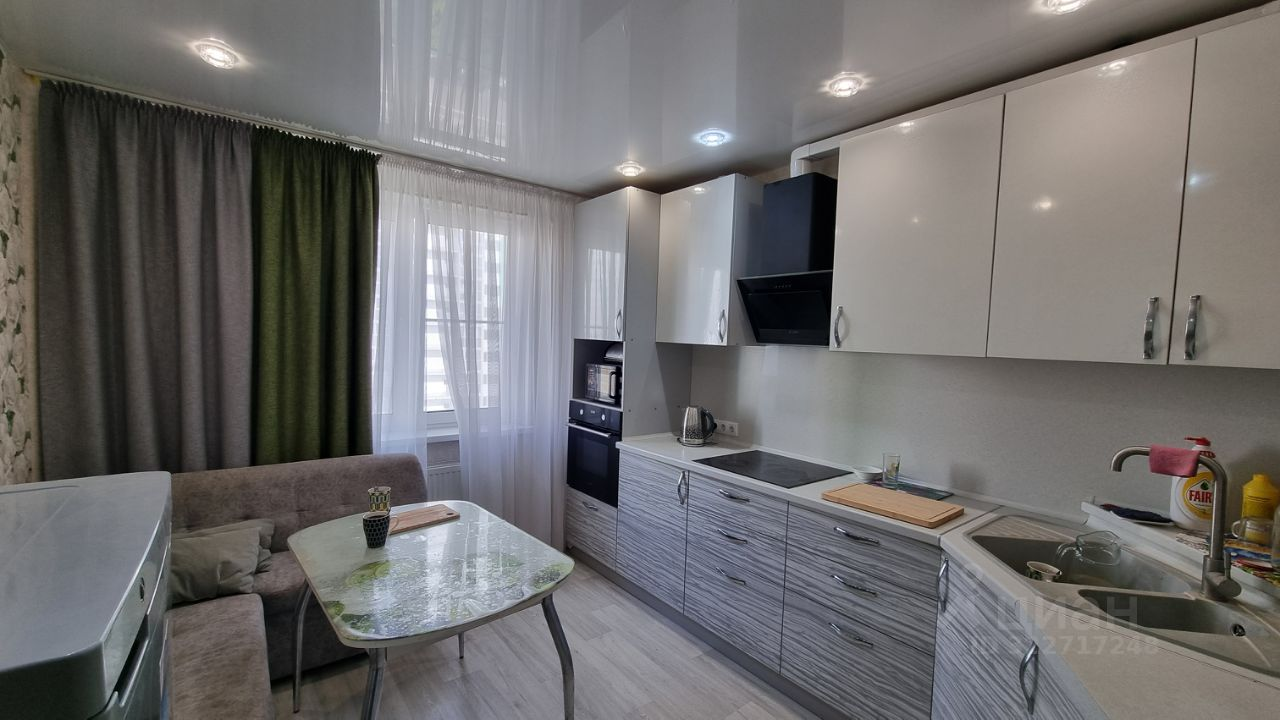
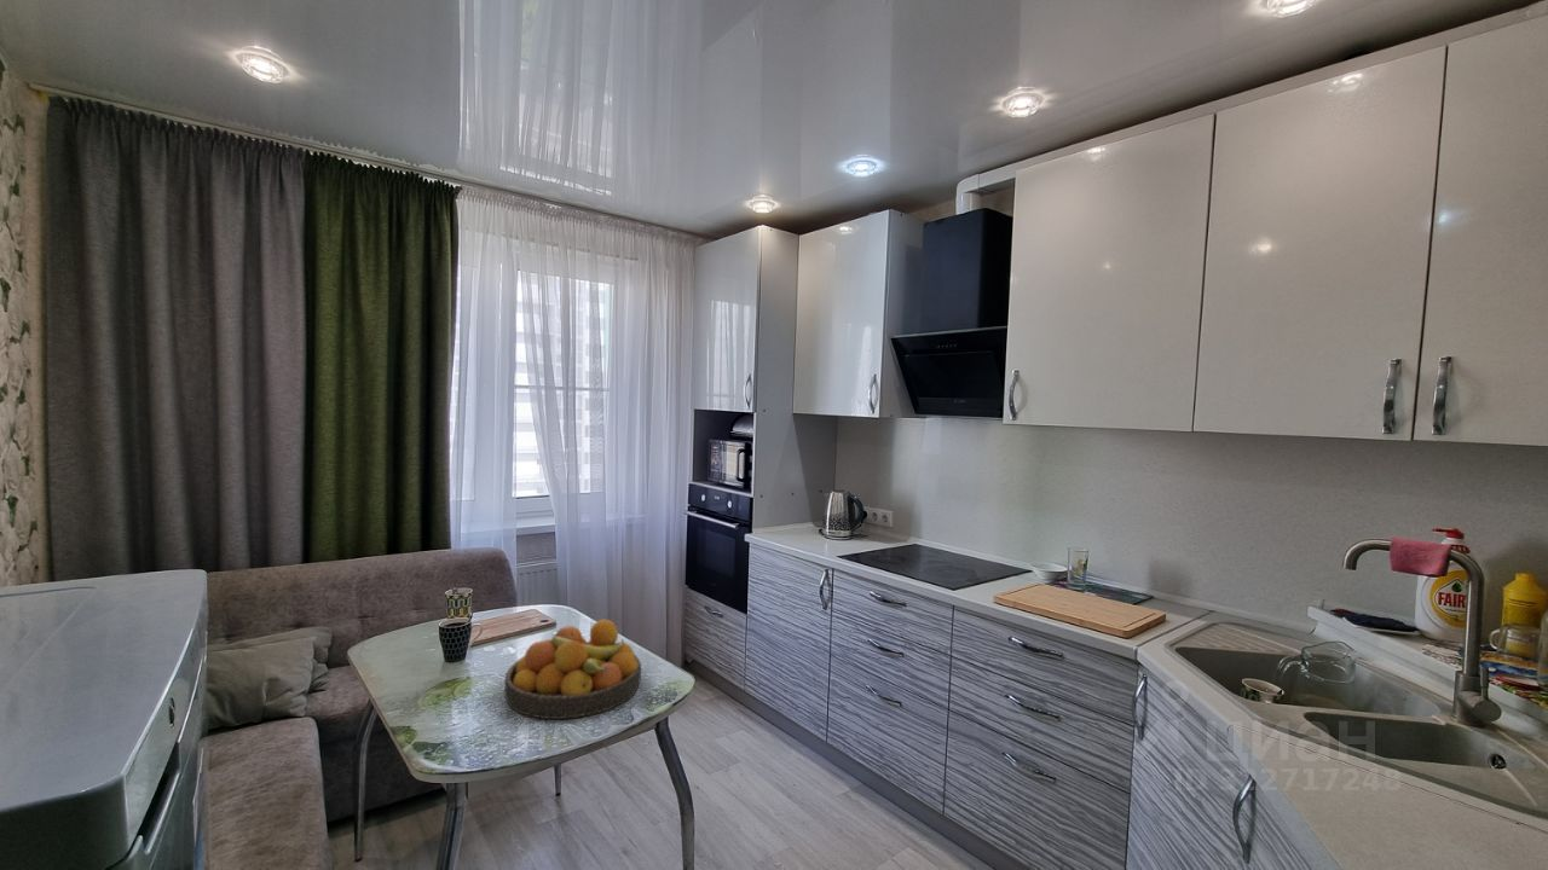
+ fruit bowl [503,619,642,720]
